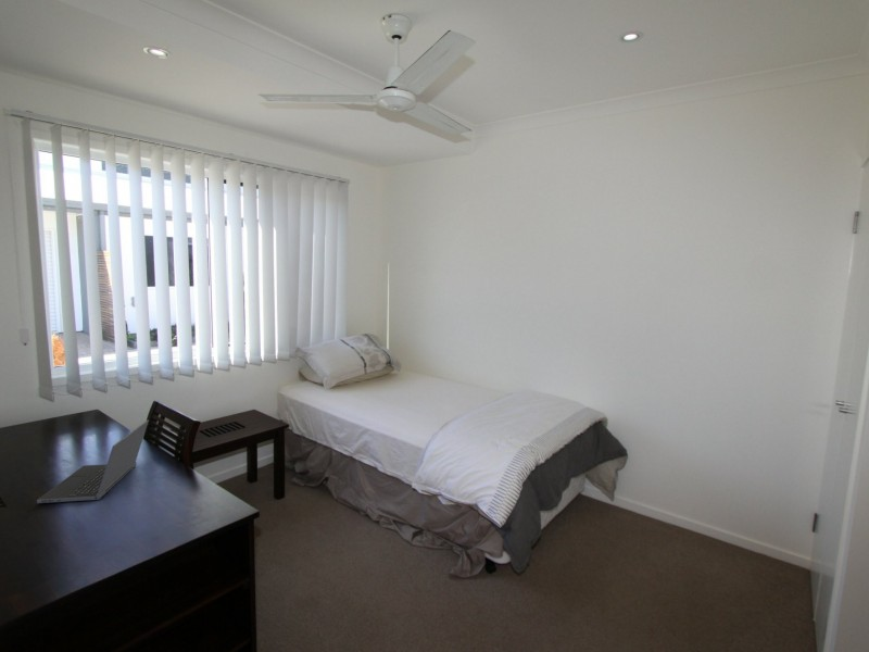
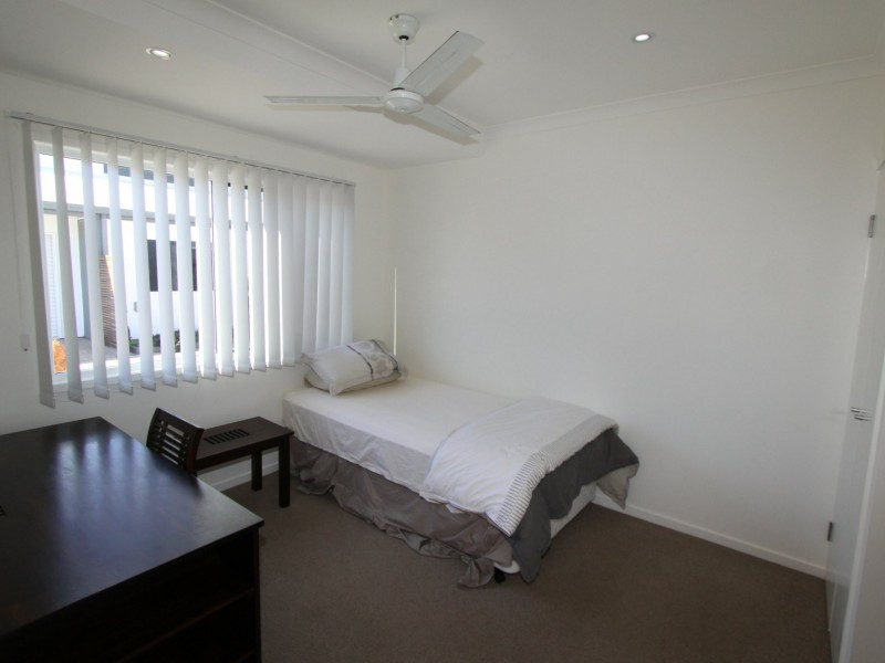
- laptop computer [36,419,150,504]
